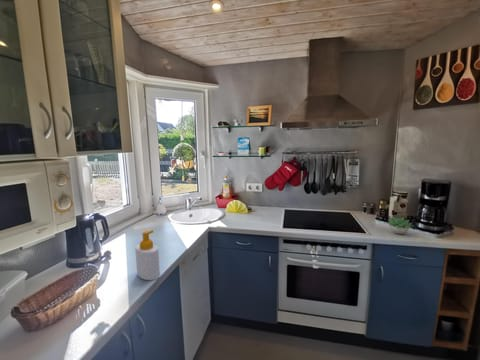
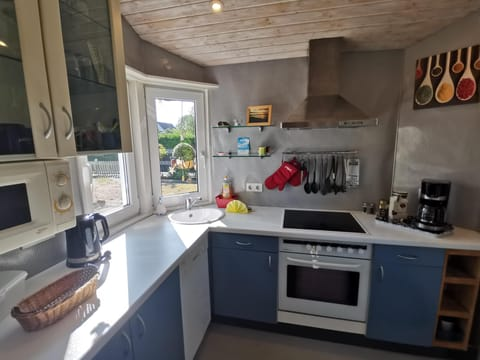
- succulent plant [386,216,413,235]
- soap bottle [134,229,161,281]
